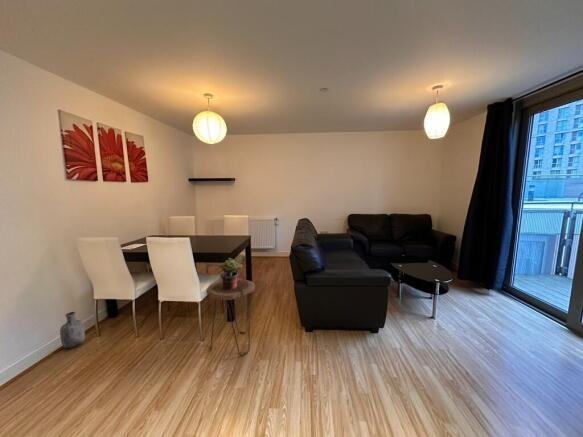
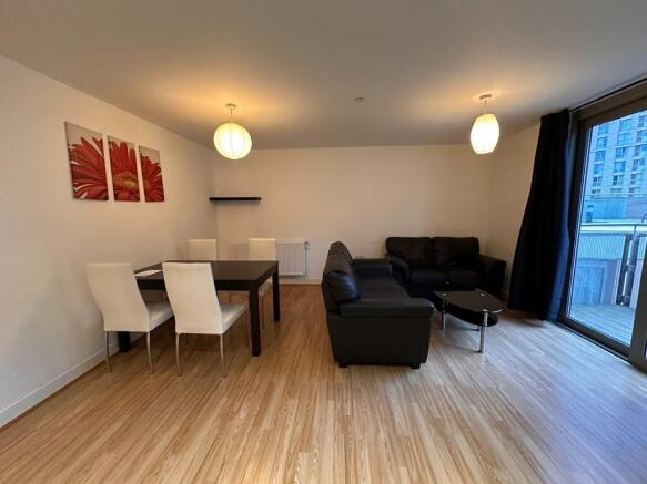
- potted plant [217,257,244,289]
- vase [59,311,86,349]
- side table [205,277,256,357]
